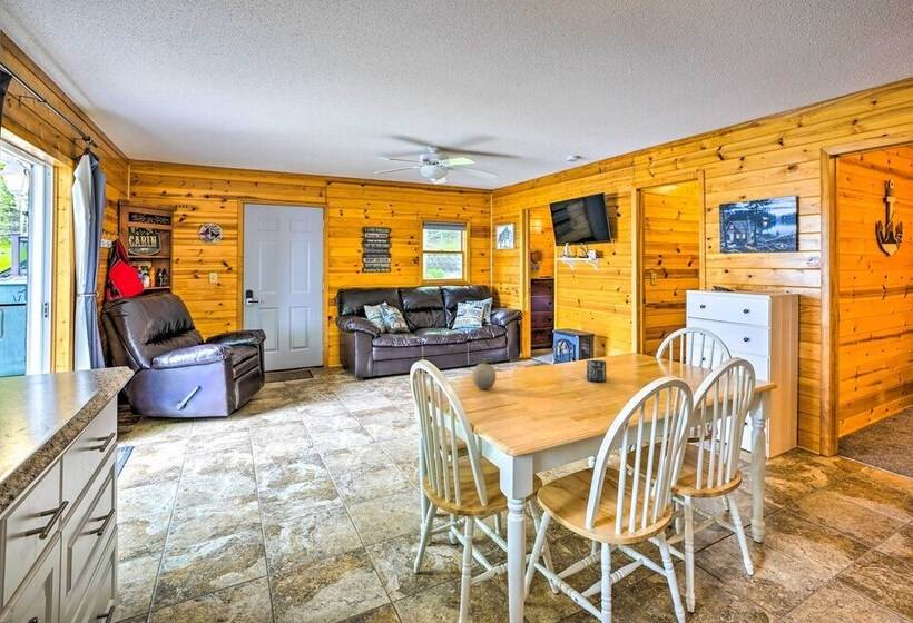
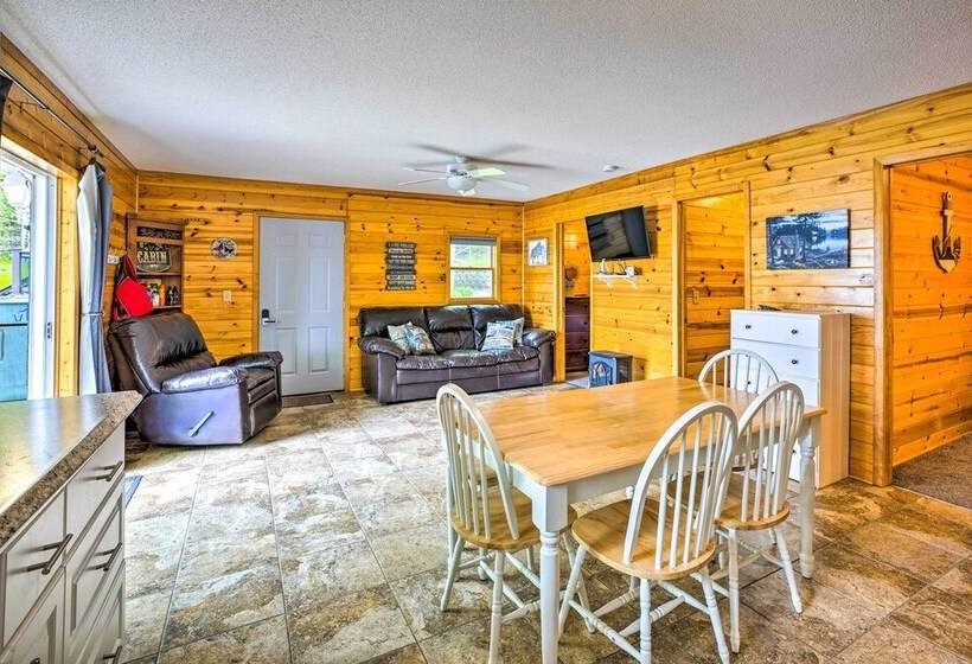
- cup [586,359,607,383]
- fruit [470,355,497,390]
